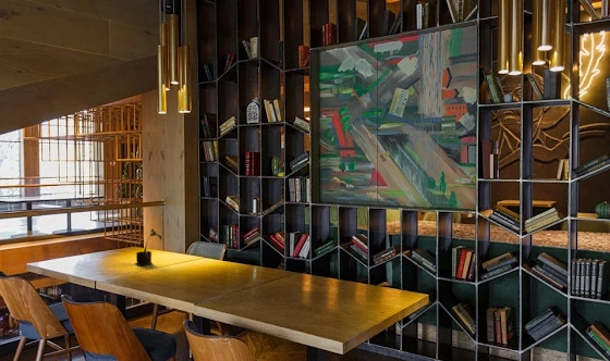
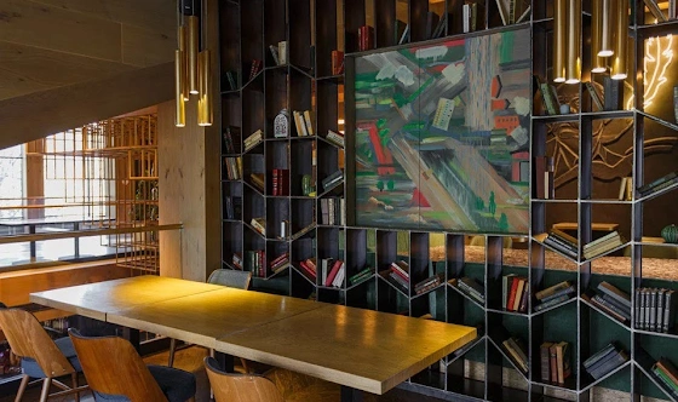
- potted plant [134,228,163,266]
